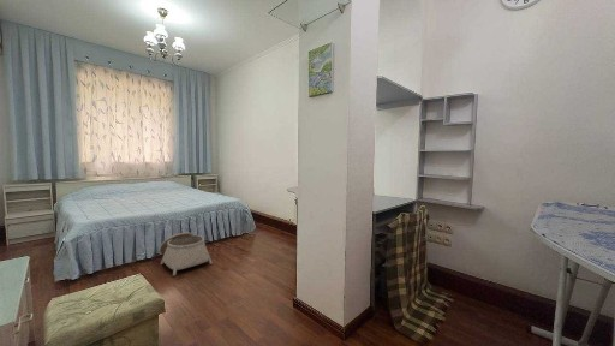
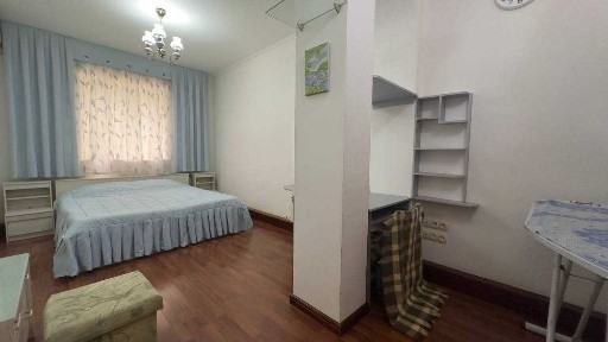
- basket [159,232,214,276]
